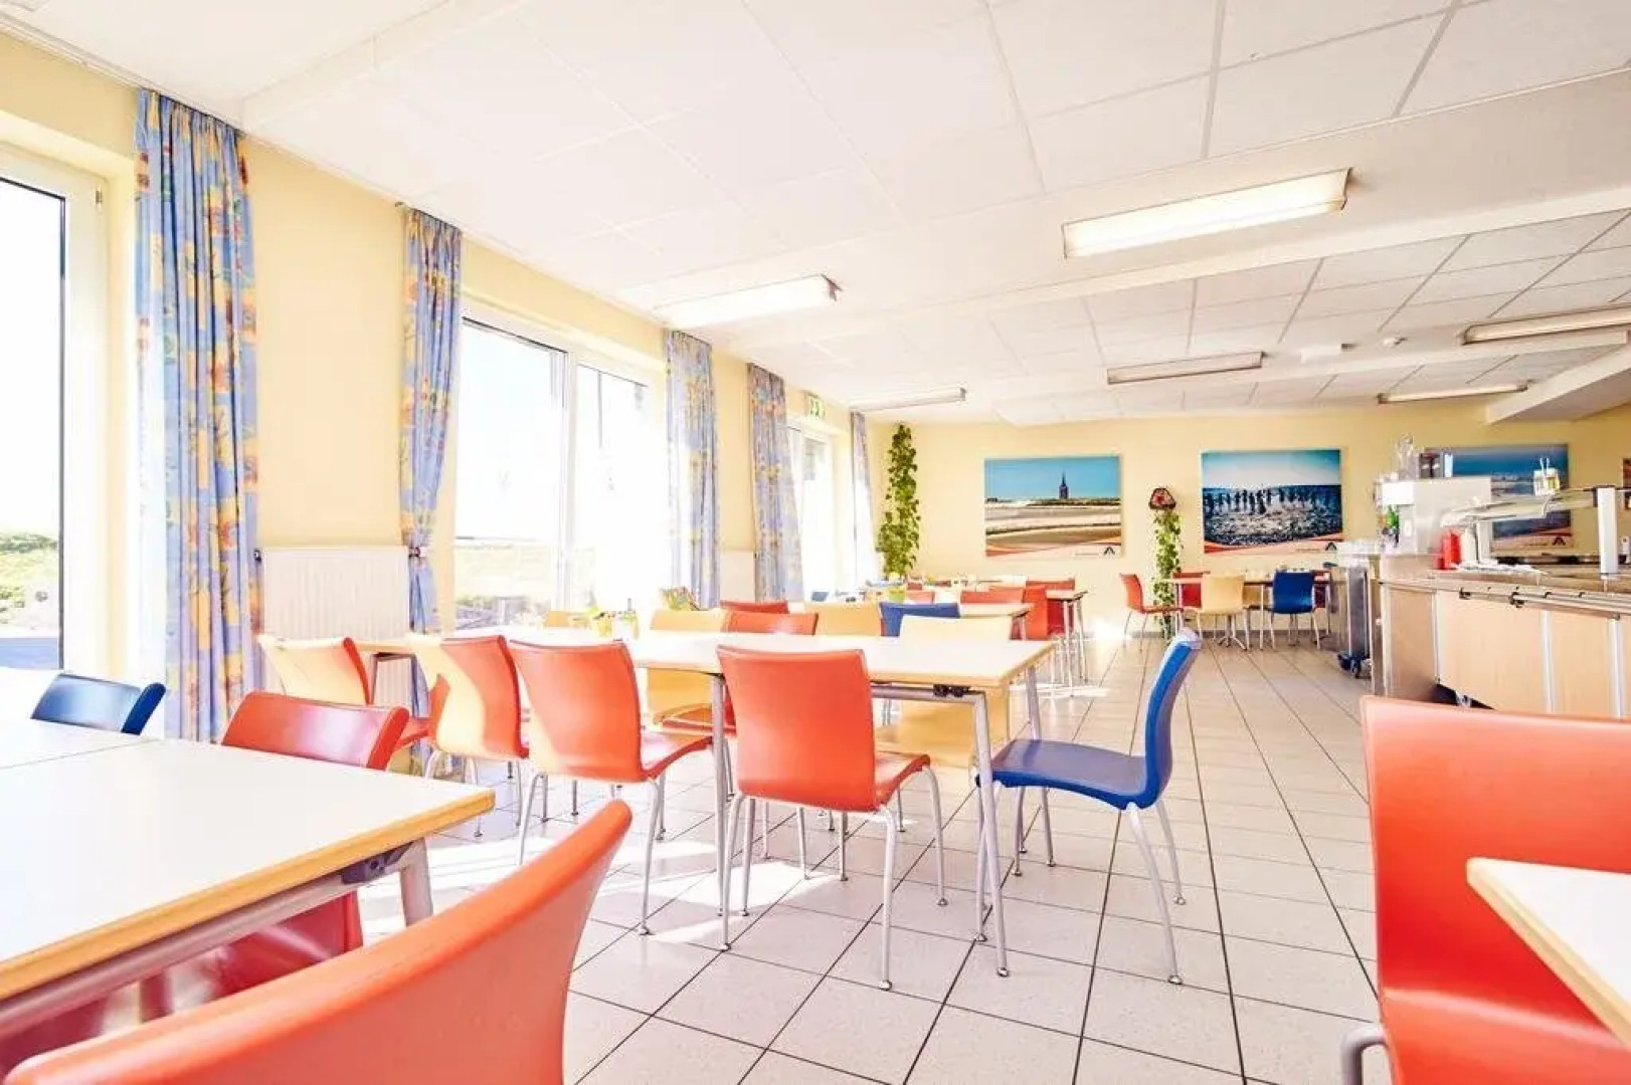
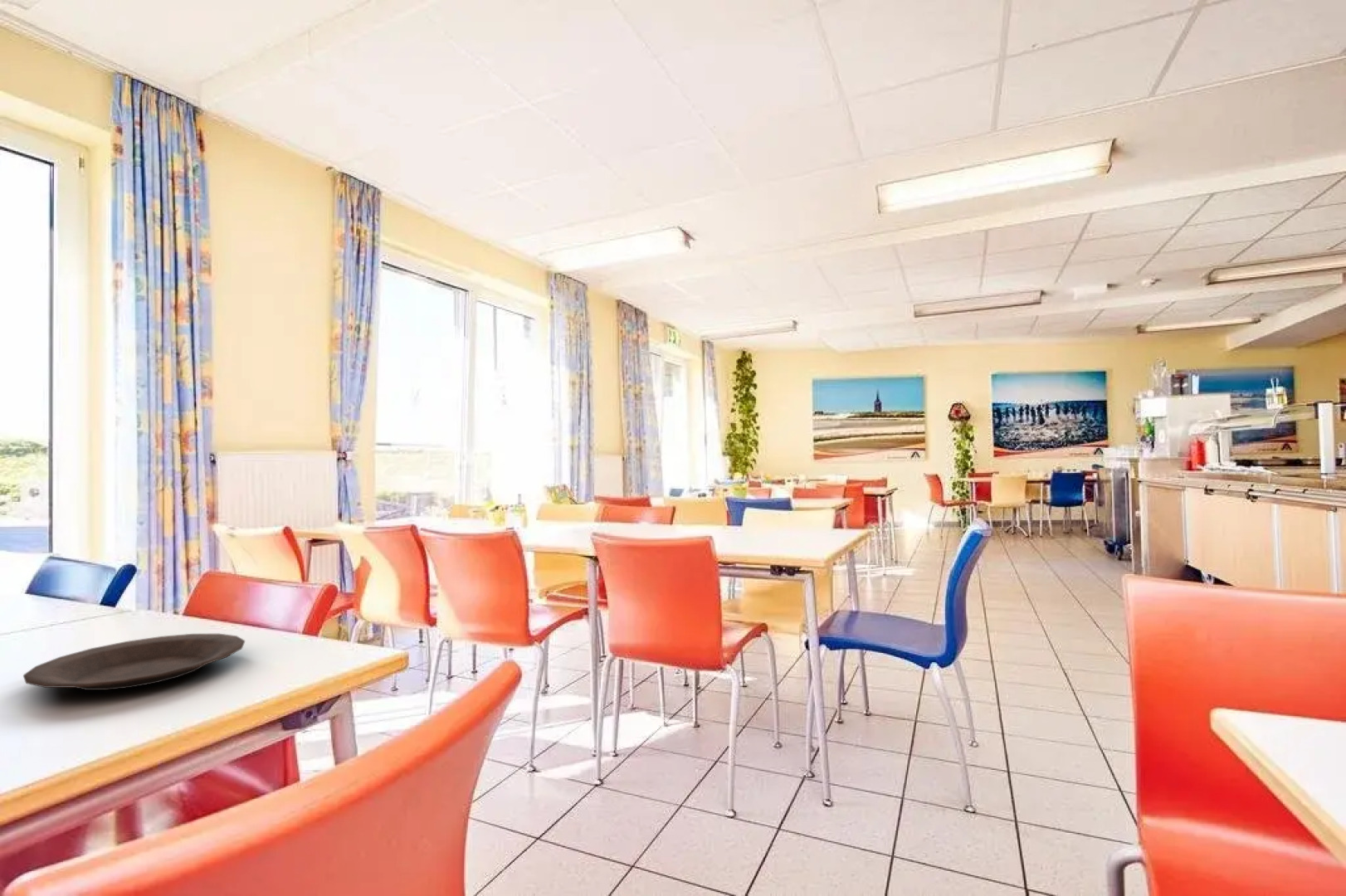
+ plate [22,633,246,691]
